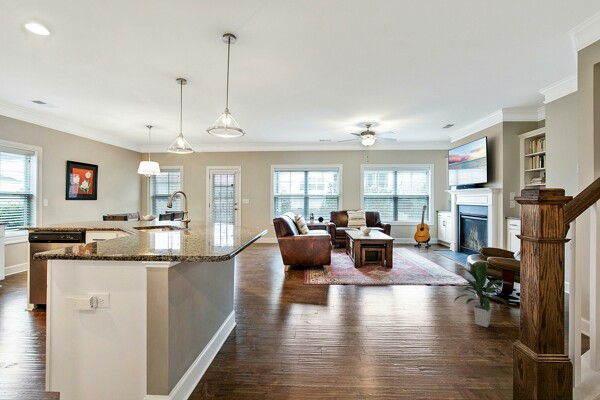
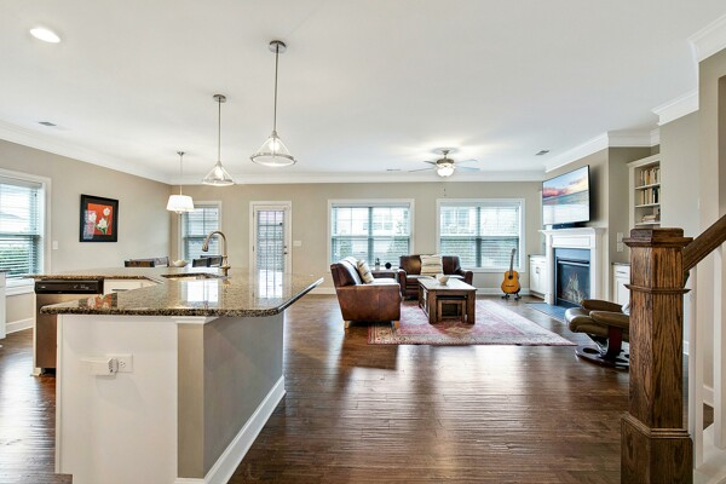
- indoor plant [453,261,512,328]
